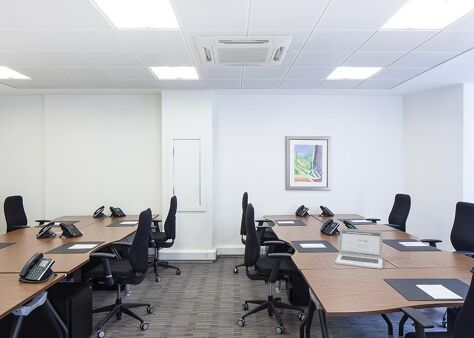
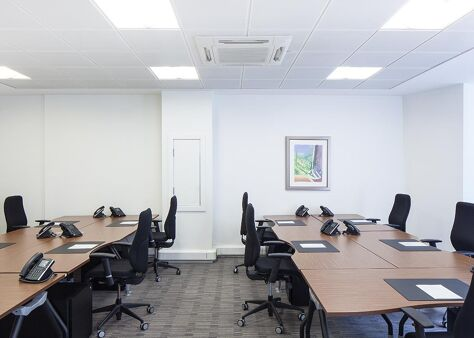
- laptop [334,227,383,270]
